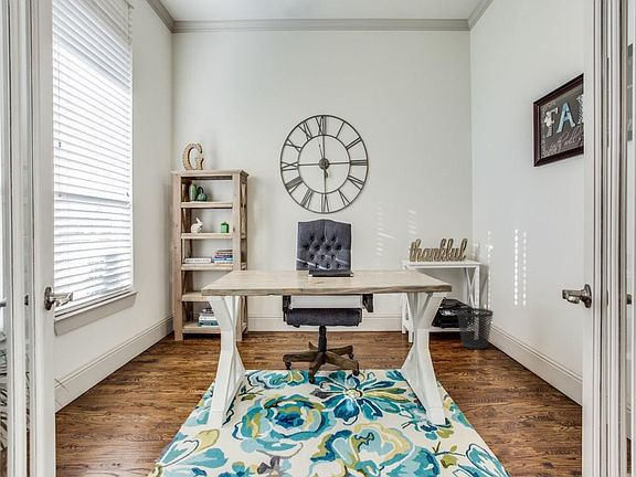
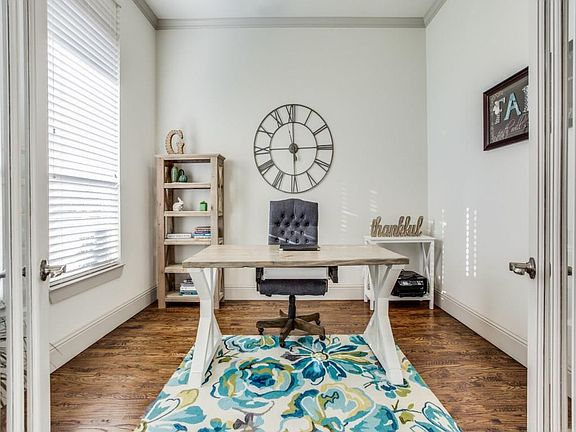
- wastebasket [456,307,495,350]
